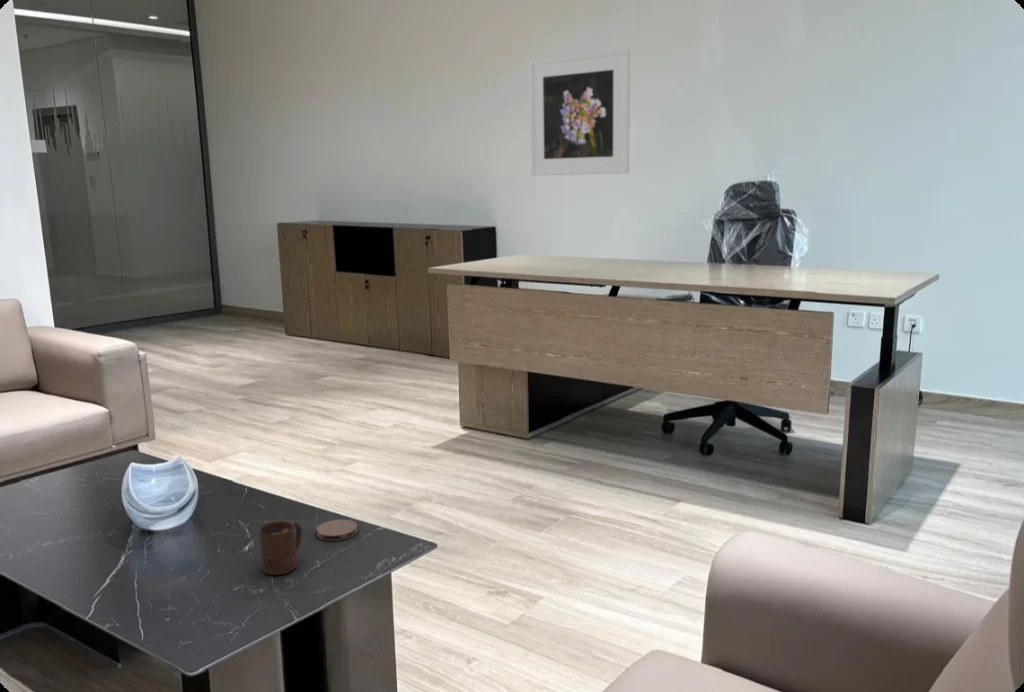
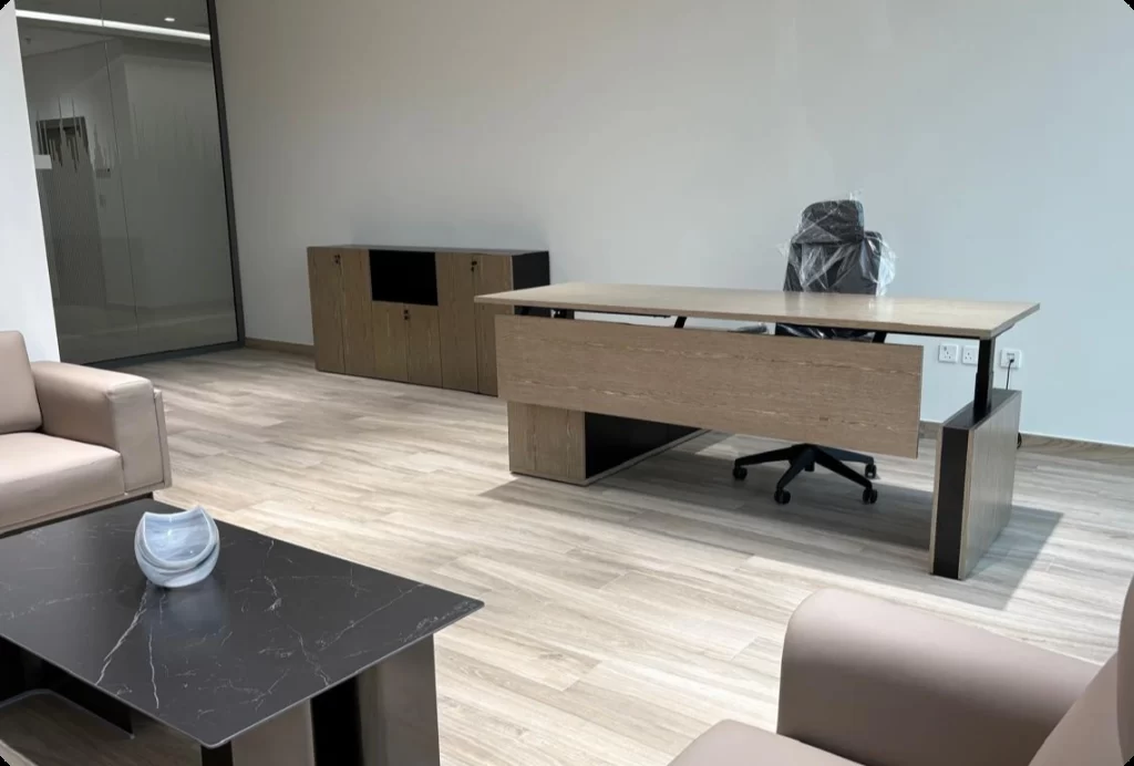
- cup [258,520,303,576]
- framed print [528,49,631,177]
- coaster [316,519,359,542]
